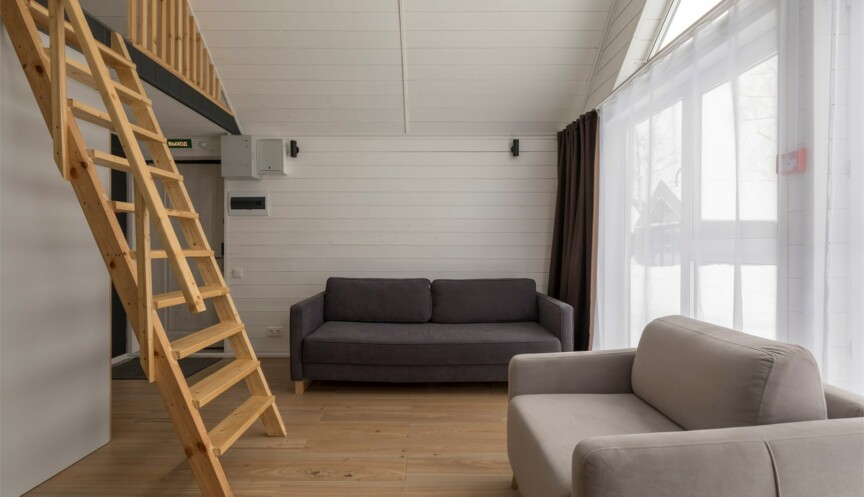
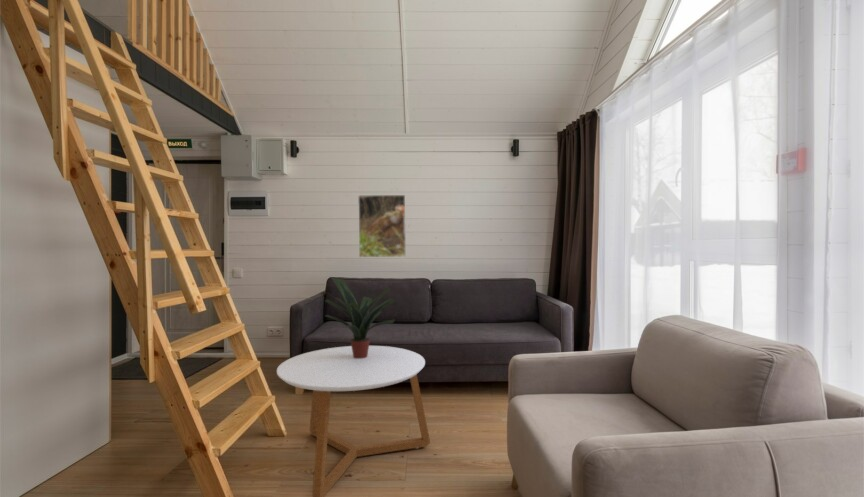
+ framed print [357,194,407,258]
+ coffee table [276,345,431,497]
+ potted plant [324,277,397,359]
